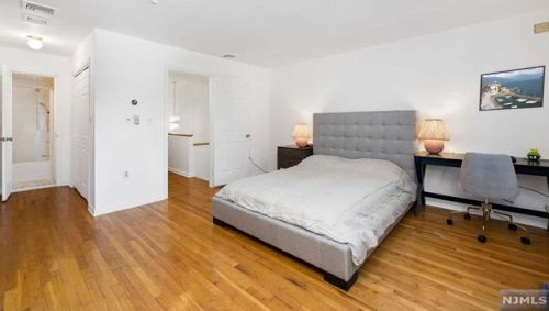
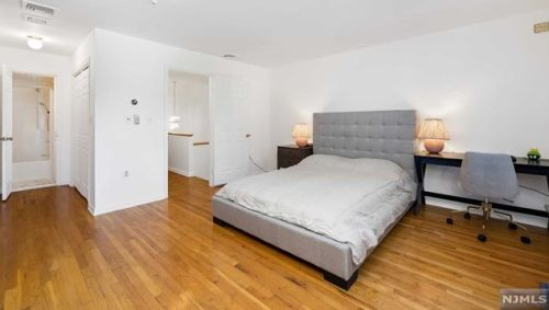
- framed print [478,65,546,112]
